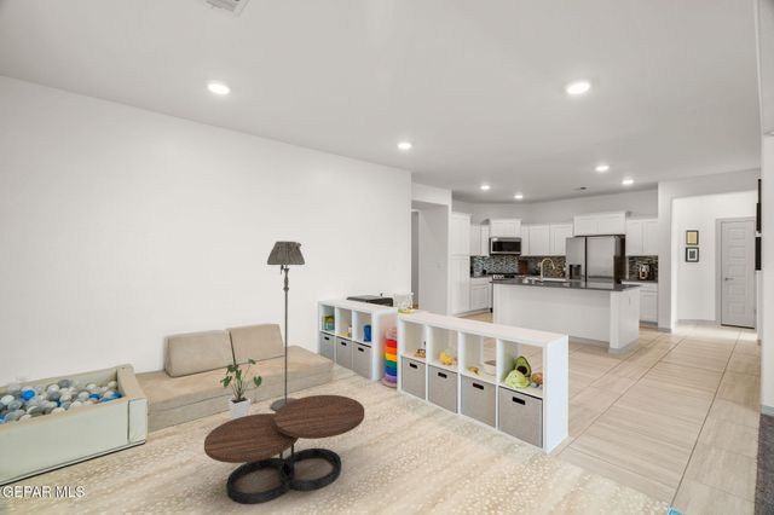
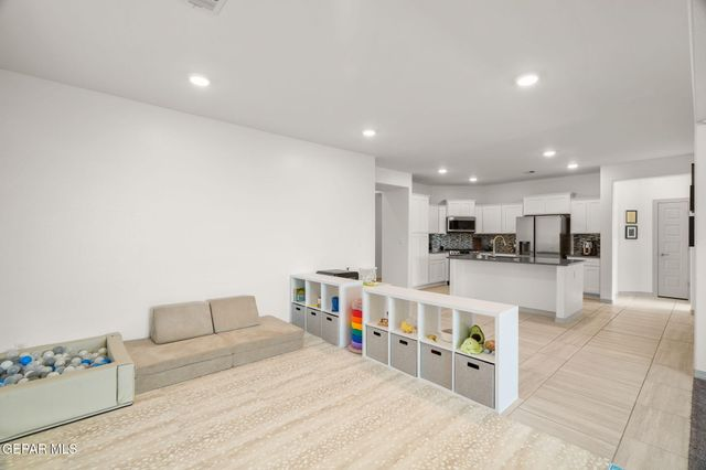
- house plant [219,358,262,421]
- coffee table [203,394,365,505]
- floor lamp [266,241,306,411]
